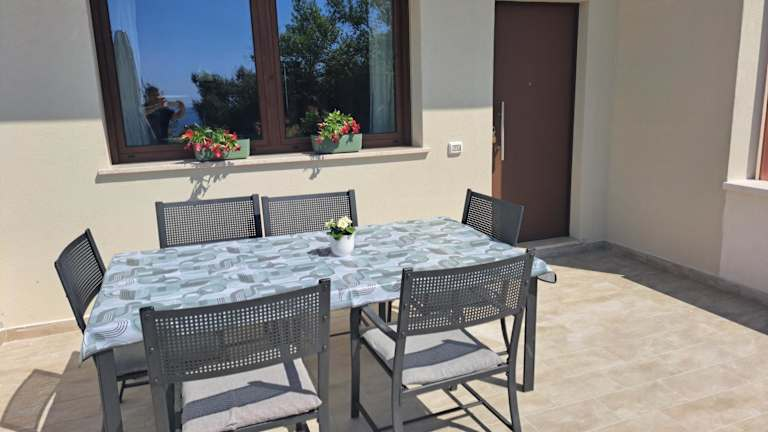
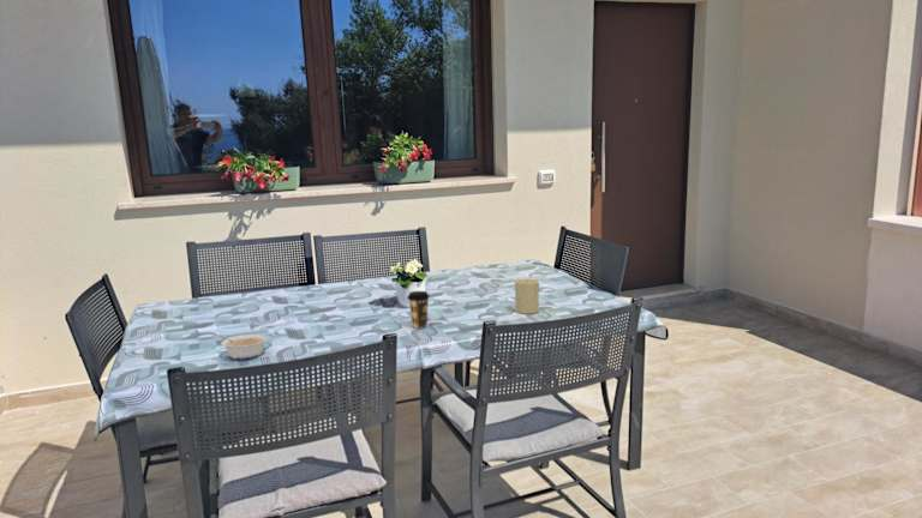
+ legume [217,333,269,361]
+ coffee cup [406,290,431,330]
+ candle [514,277,540,315]
